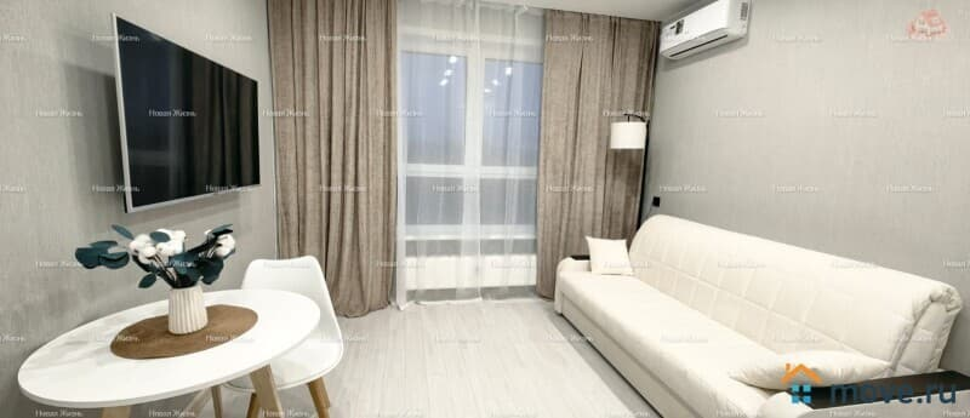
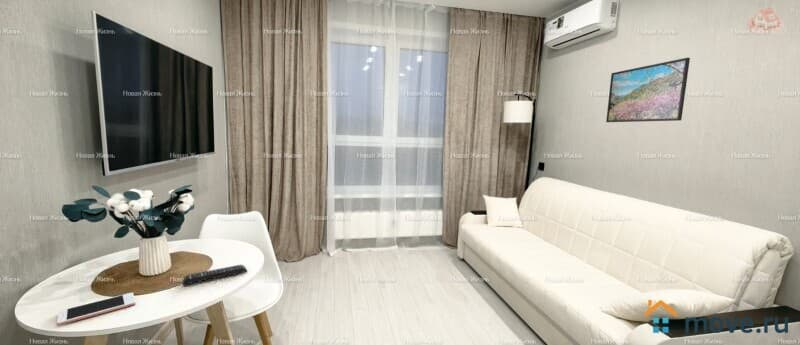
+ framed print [605,57,691,123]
+ remote control [182,264,248,286]
+ cell phone [56,292,137,326]
